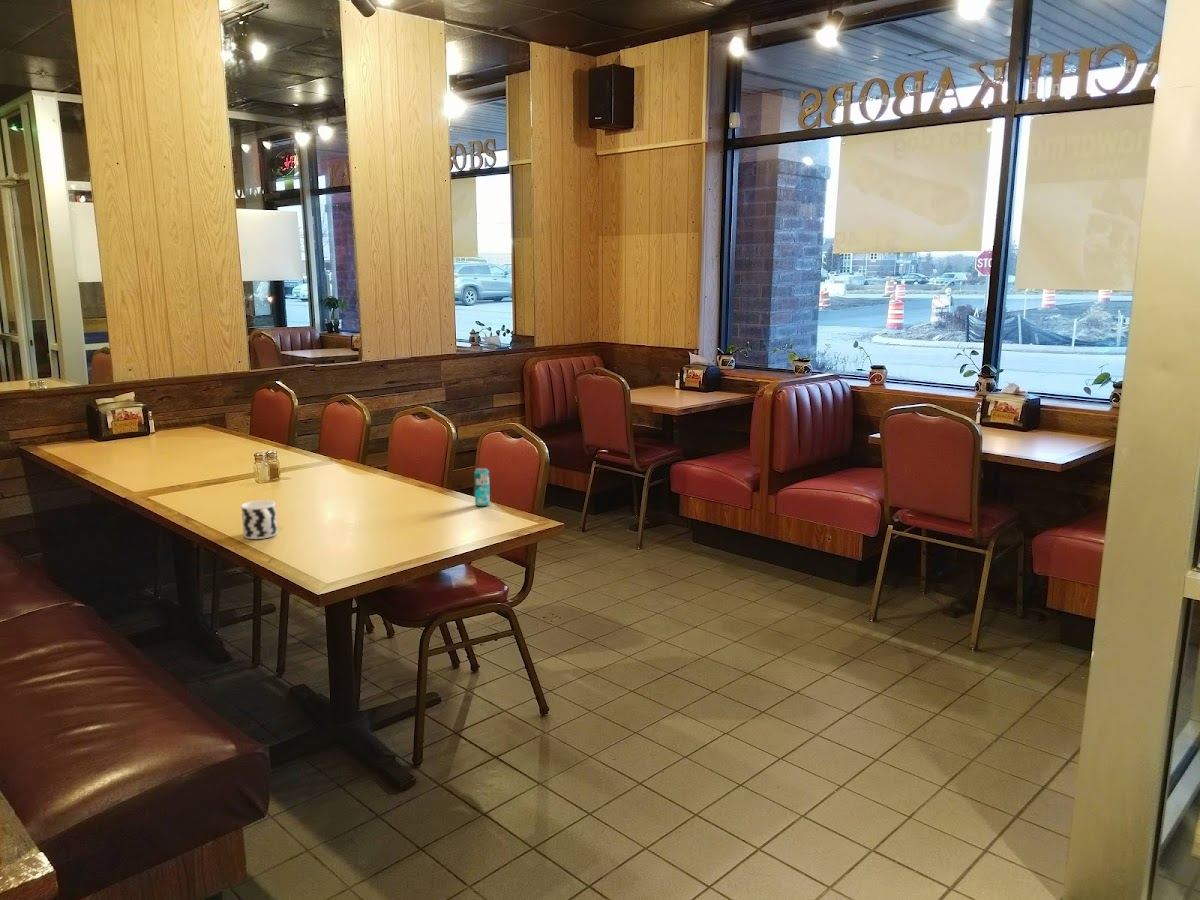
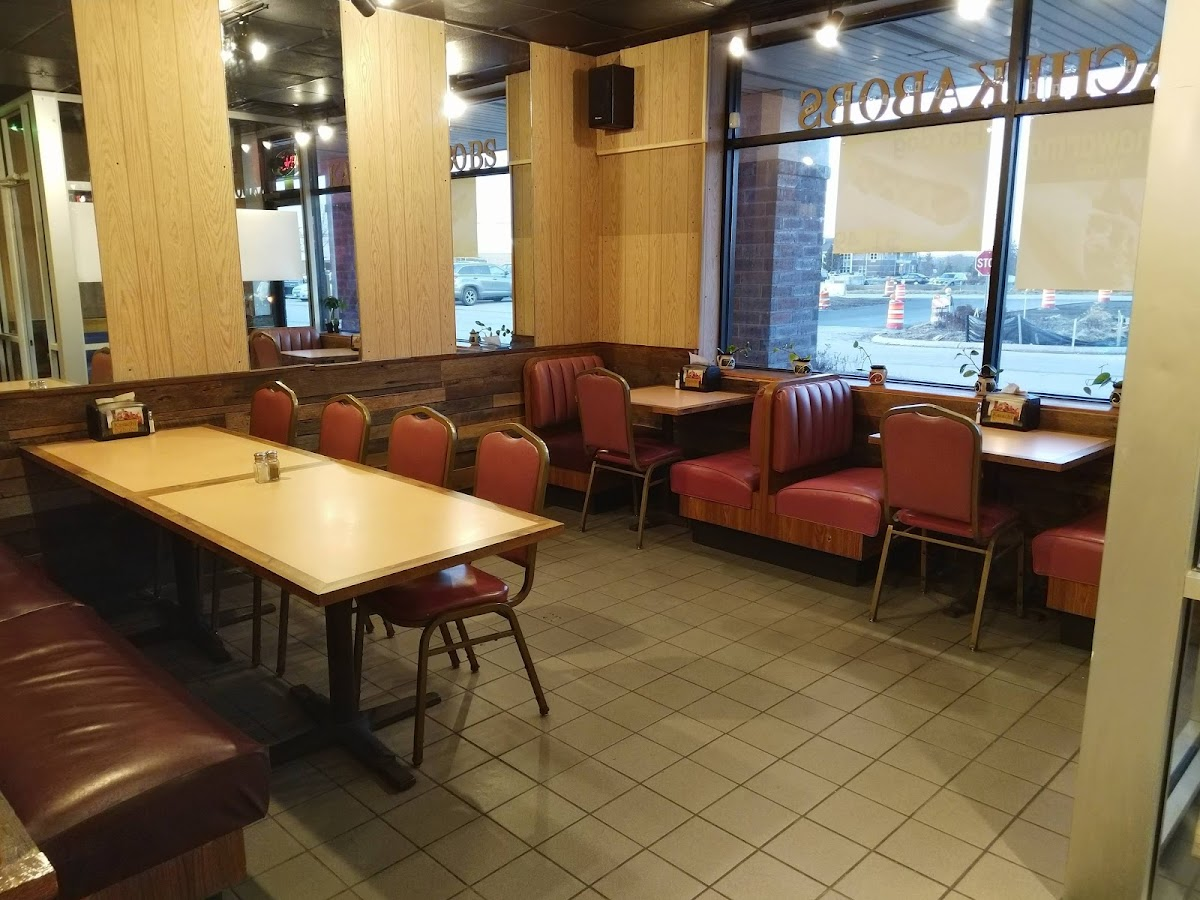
- cup [240,499,278,540]
- beverage can [473,467,491,507]
